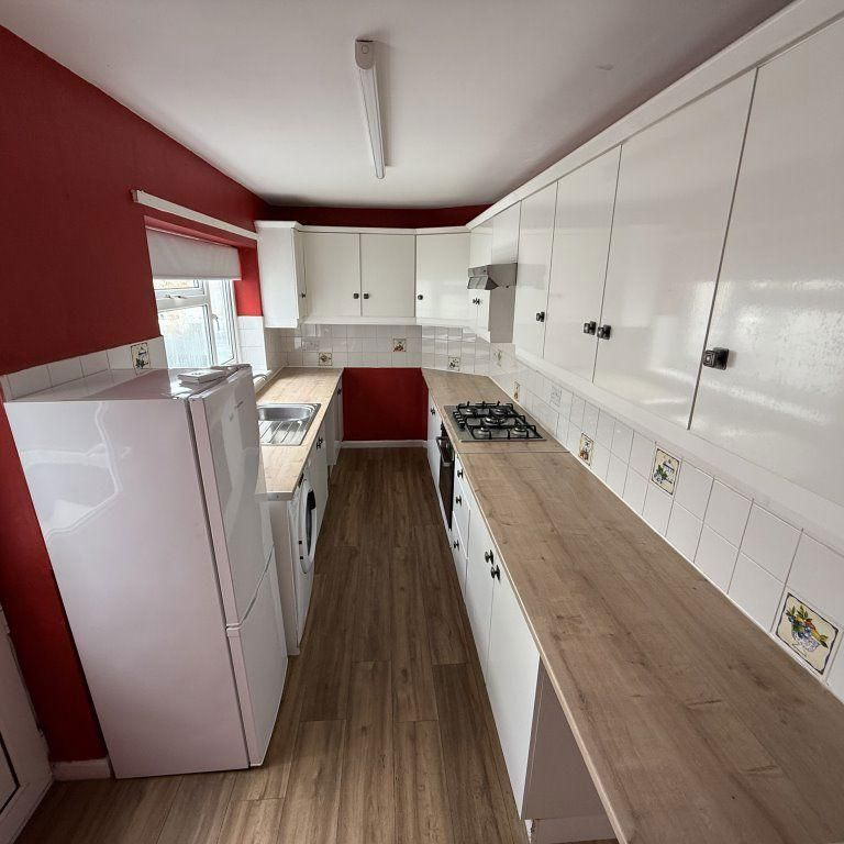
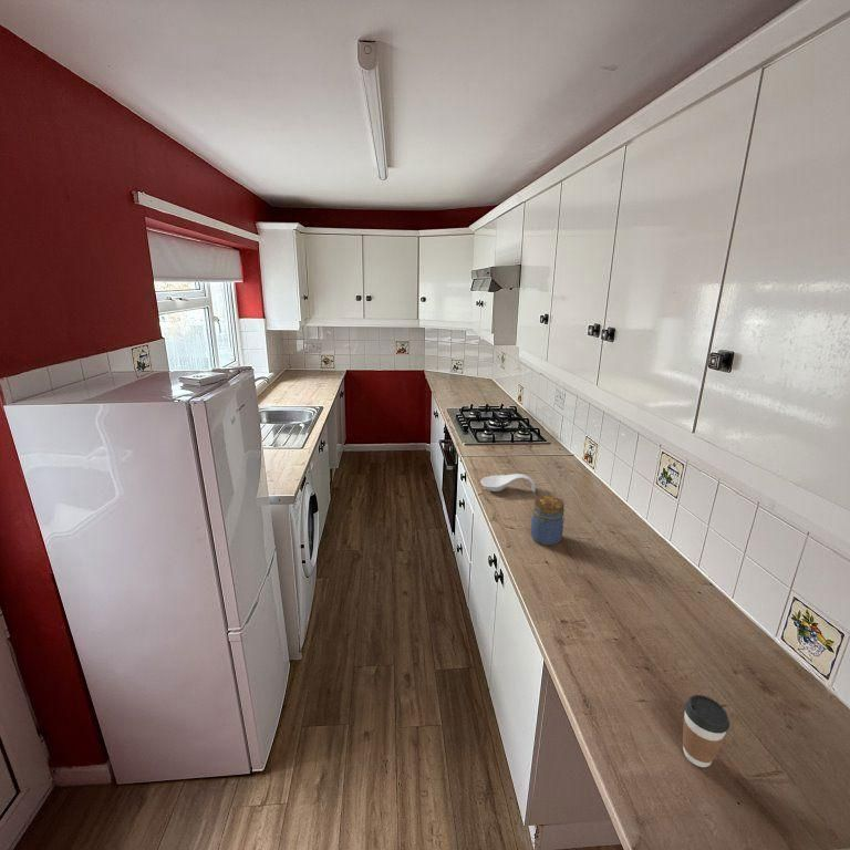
+ coffee cup [682,694,730,768]
+ spoon rest [480,473,537,494]
+ jar [530,495,566,547]
